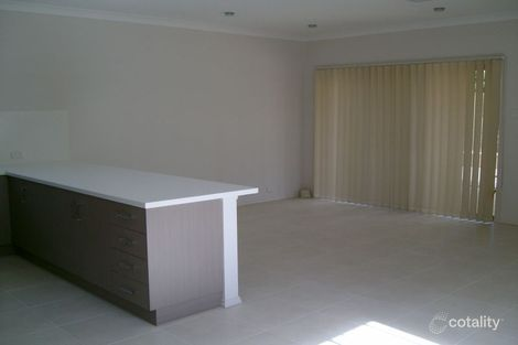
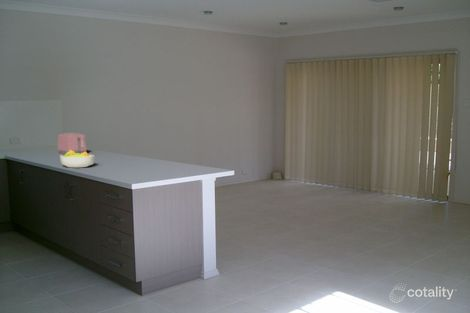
+ fruit bowl [59,150,95,169]
+ toaster [57,132,88,155]
